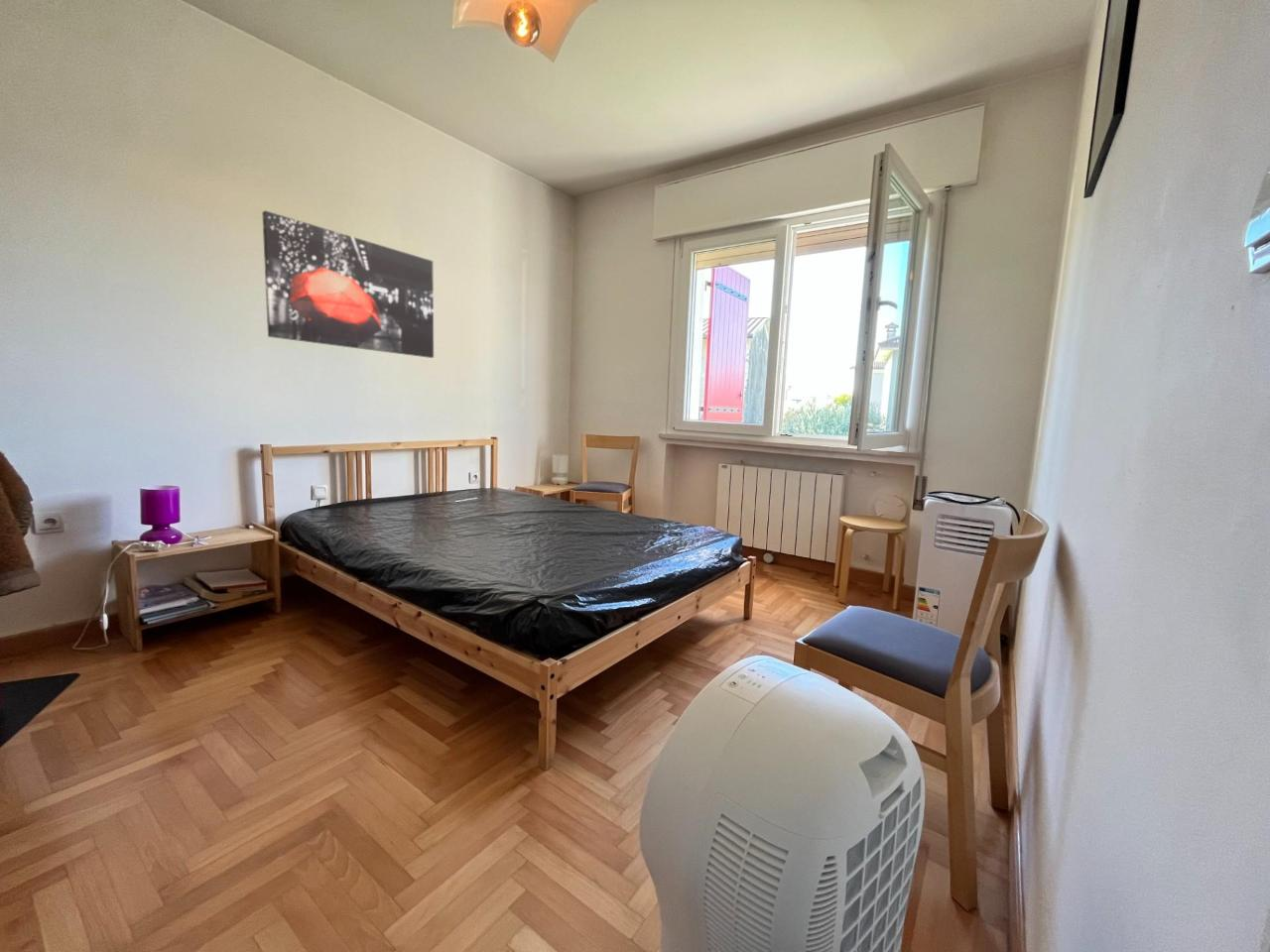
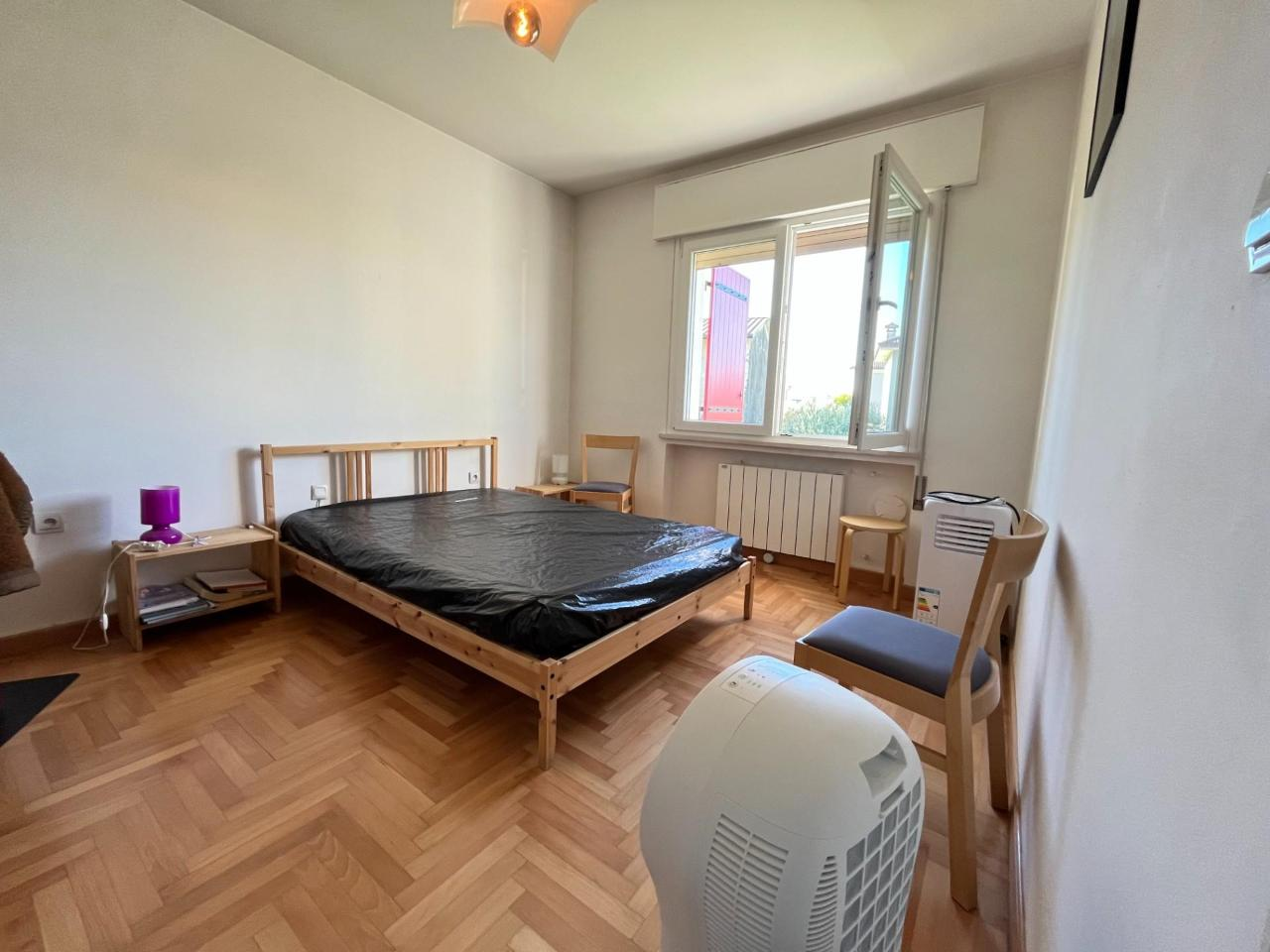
- wall art [261,209,435,359]
